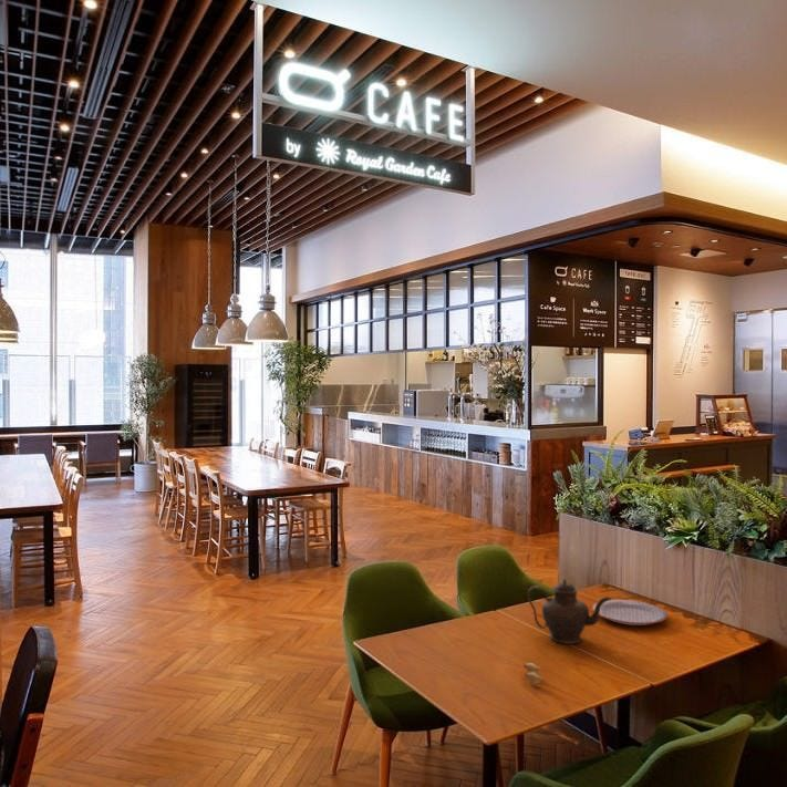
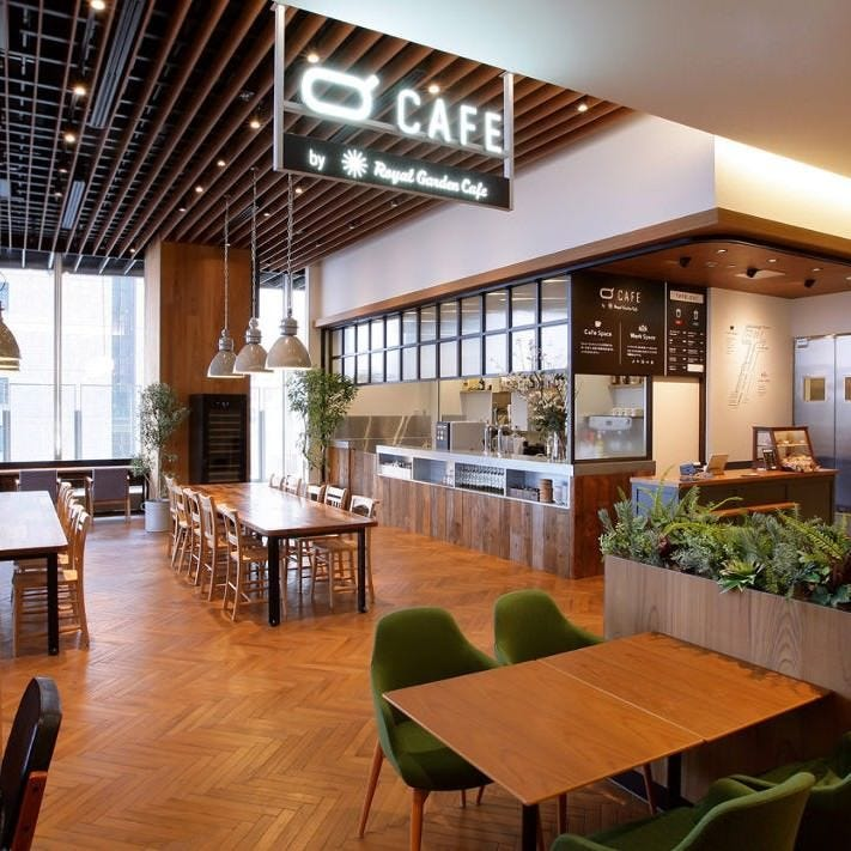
- teapot [526,578,614,645]
- plate [591,599,669,627]
- crescent roll [522,662,543,686]
